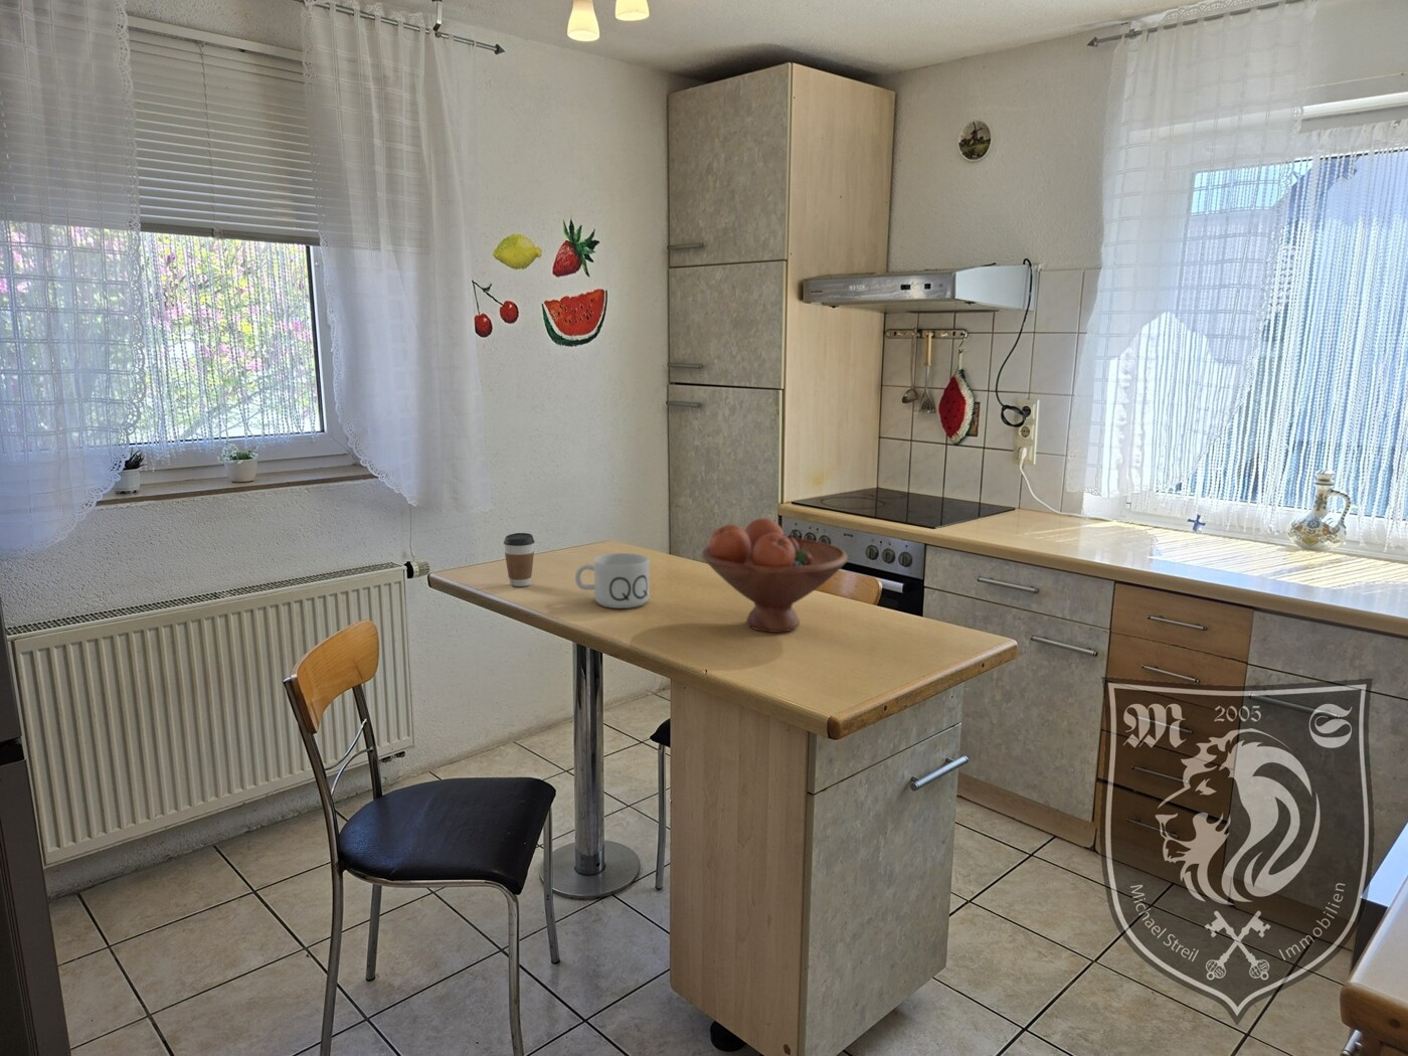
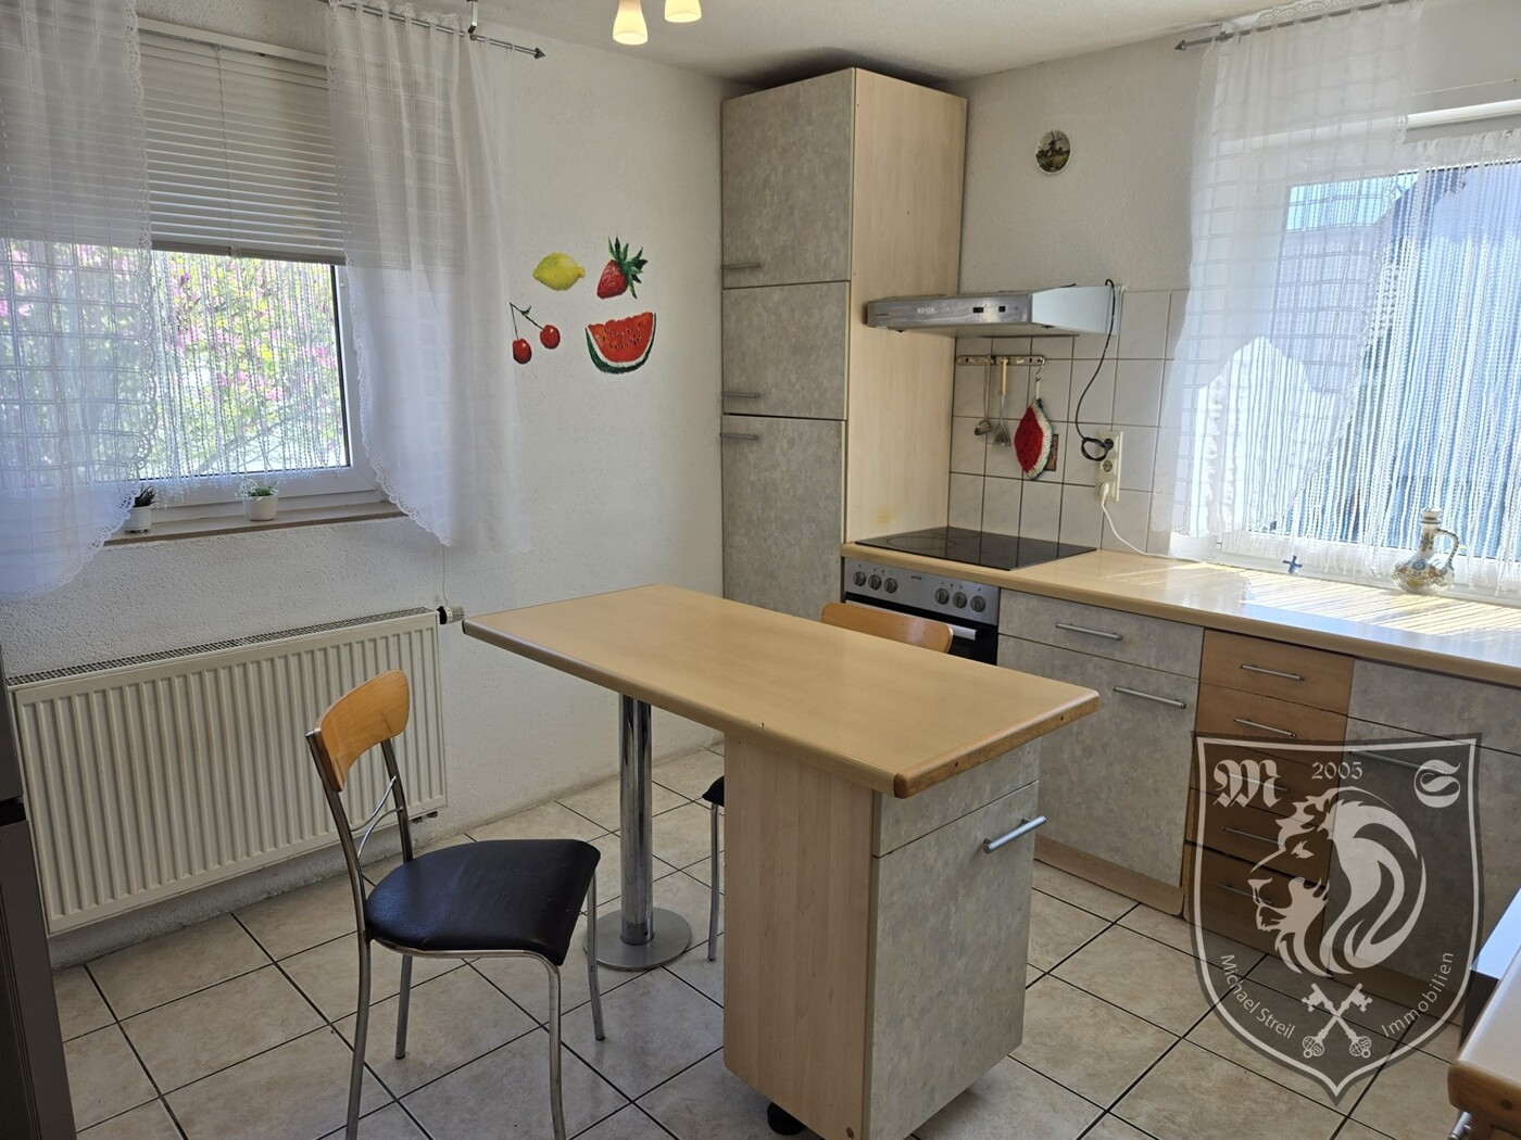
- mug [574,552,651,609]
- coffee cup [503,532,537,587]
- fruit bowl [701,517,849,633]
